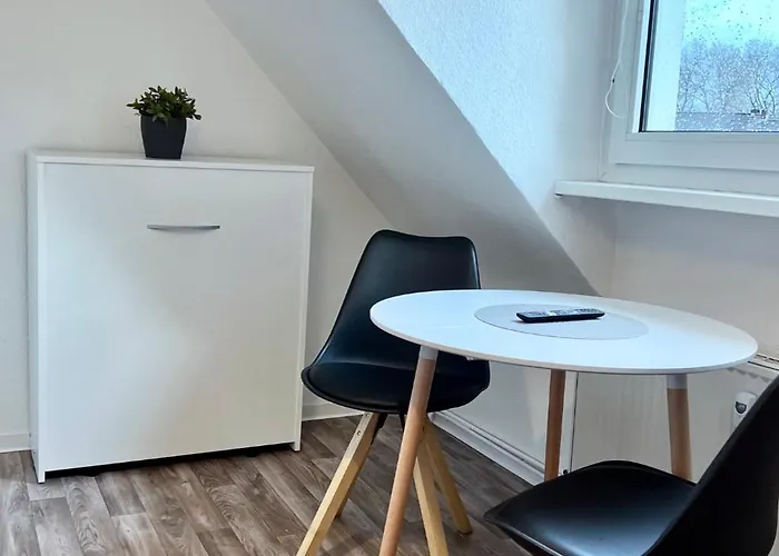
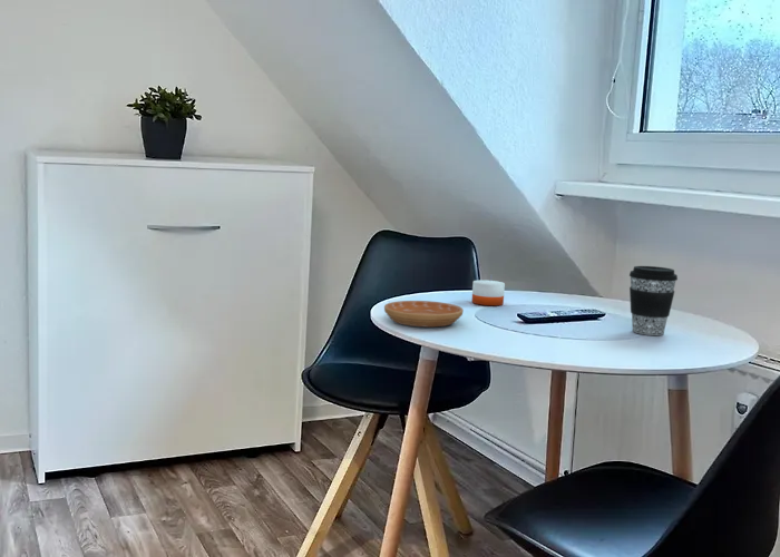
+ candle [470,275,506,306]
+ saucer [383,300,465,328]
+ coffee cup [628,265,679,336]
